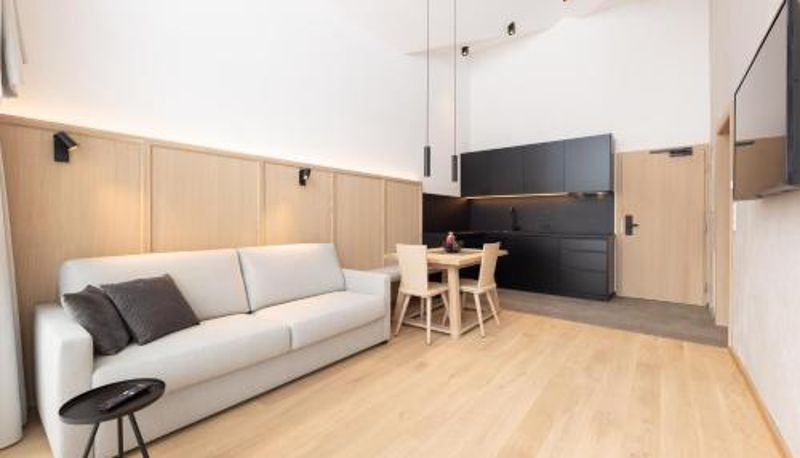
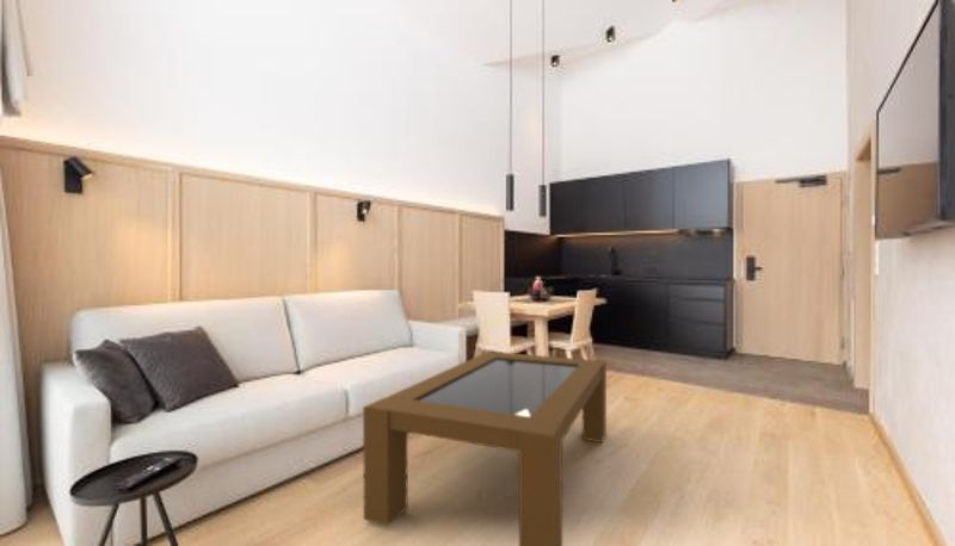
+ coffee table [362,350,608,546]
